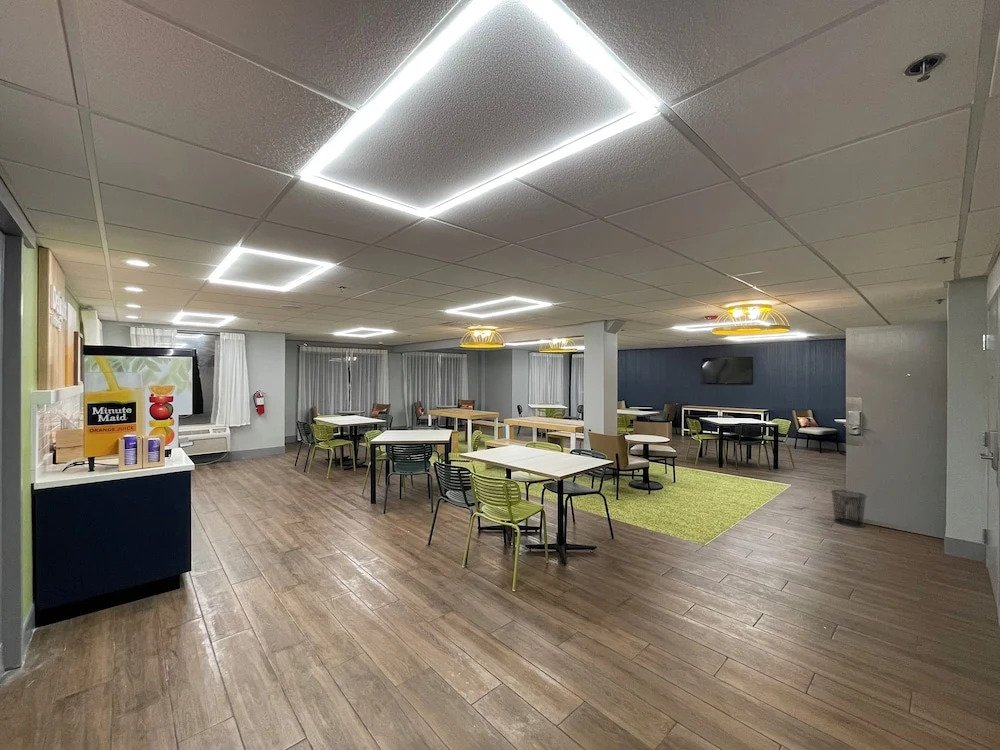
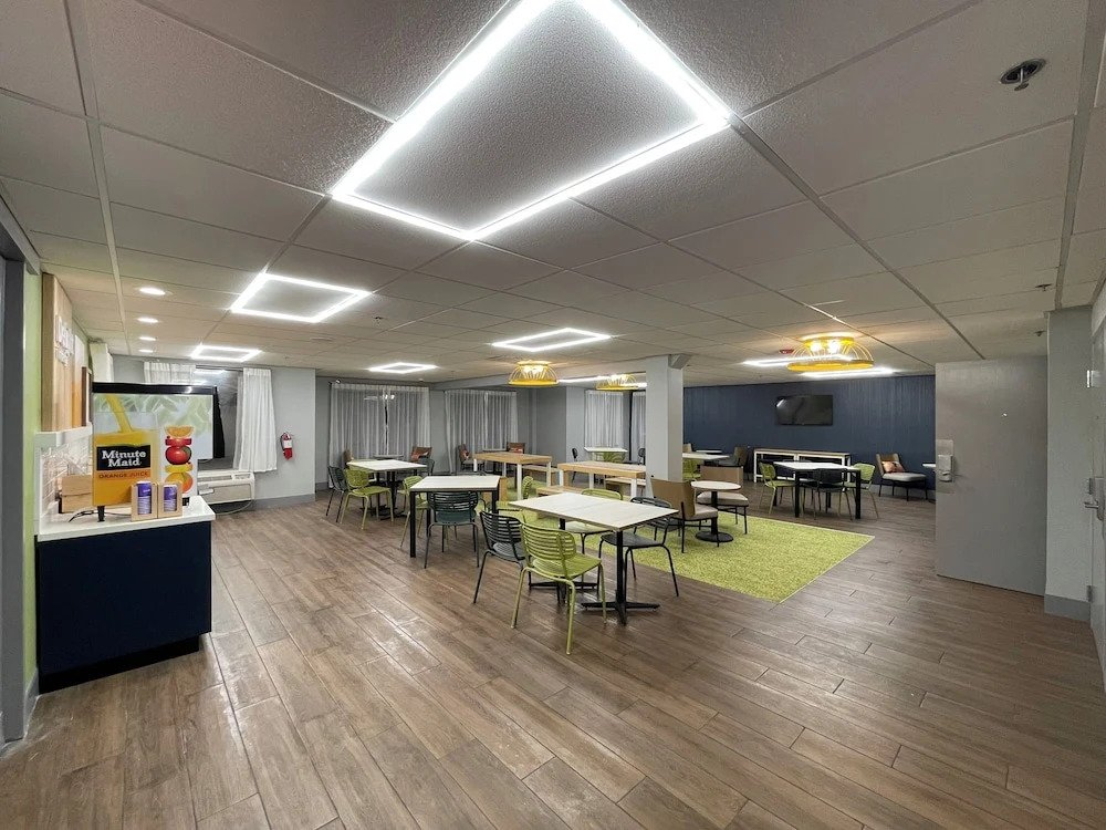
- waste bin [830,489,868,528]
